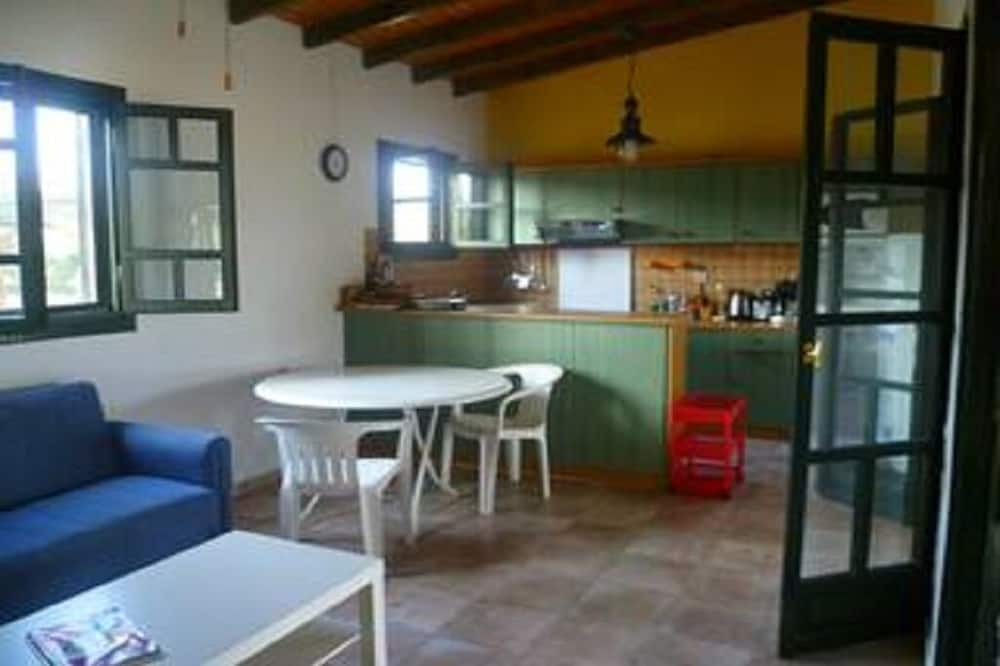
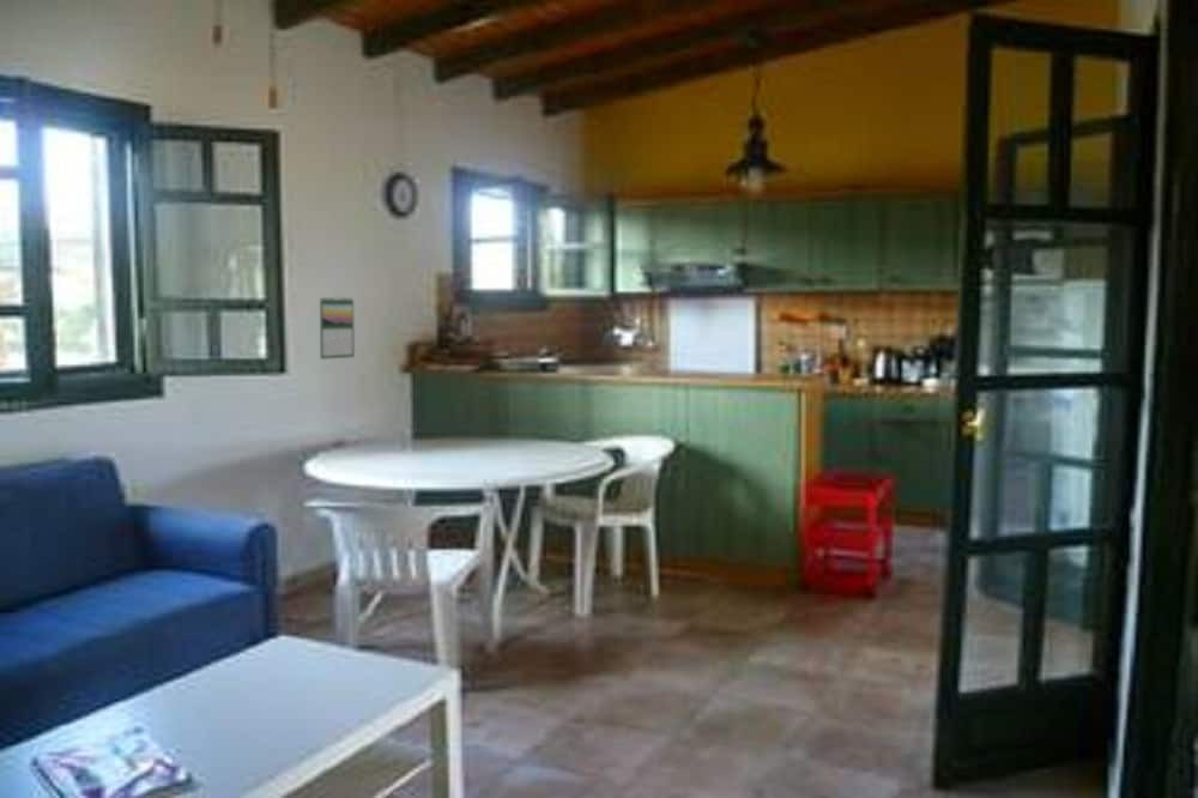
+ calendar [319,295,356,361]
